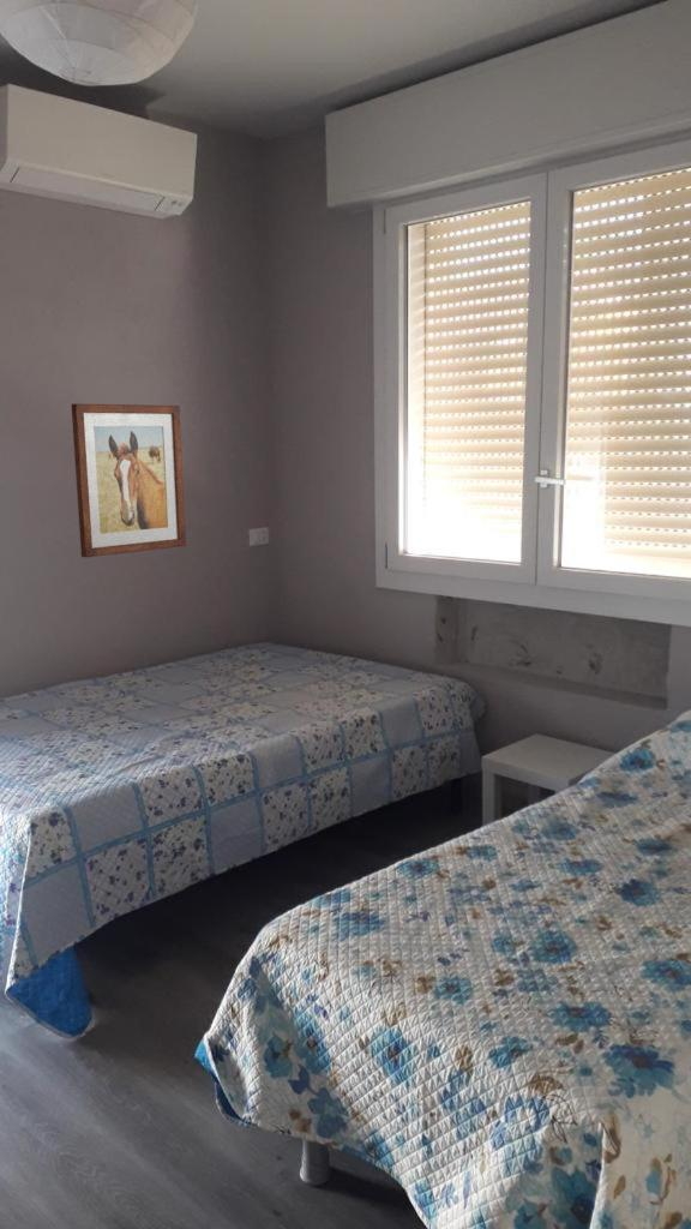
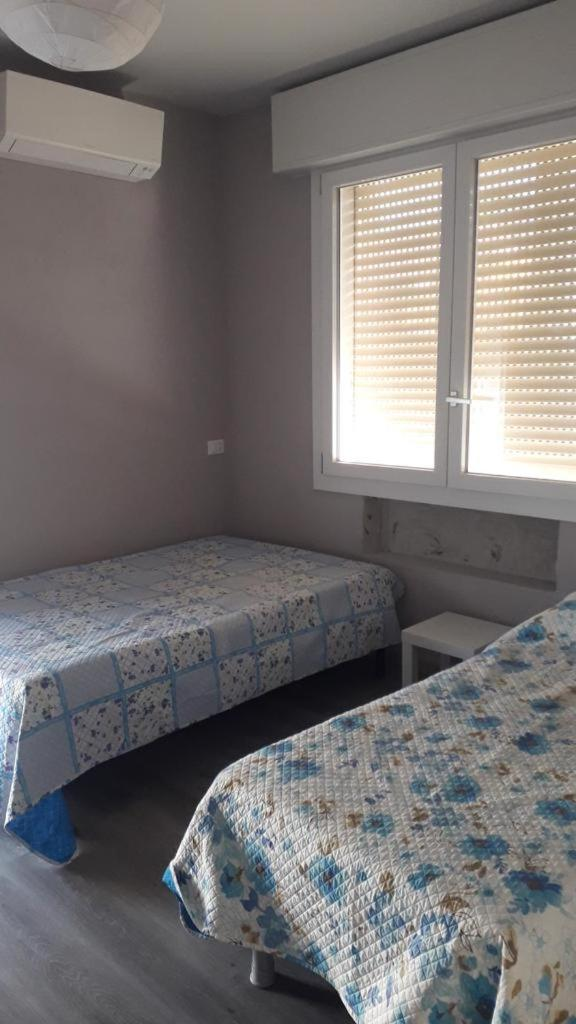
- wall art [71,402,187,558]
